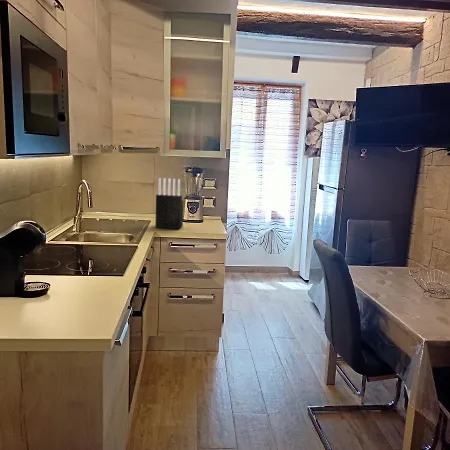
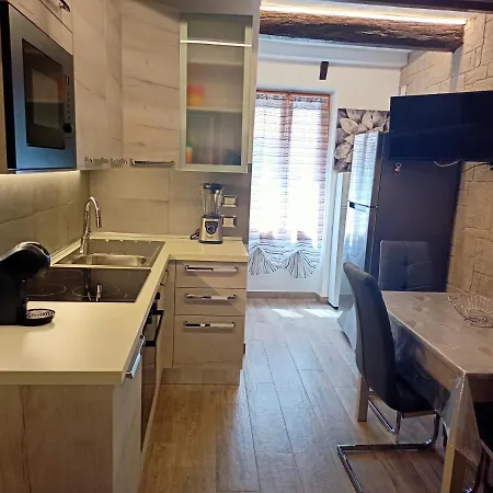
- knife block [154,177,184,230]
